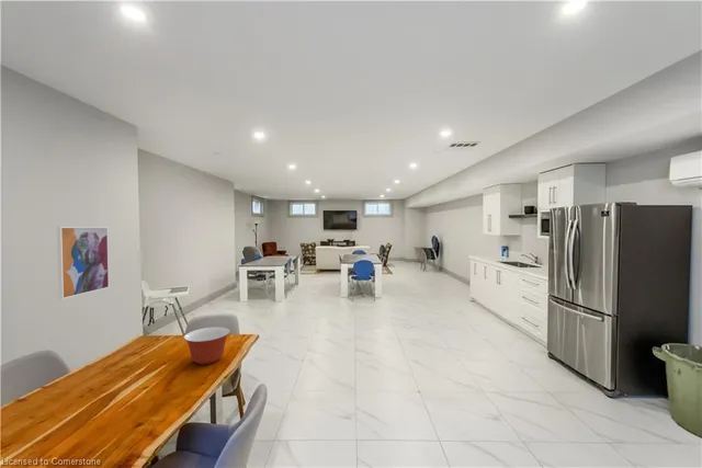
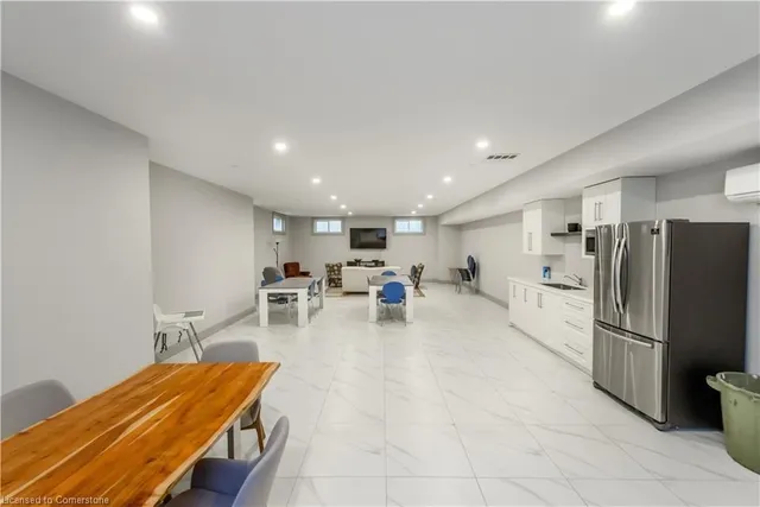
- wall art [56,226,111,300]
- mixing bowl [183,326,230,366]
